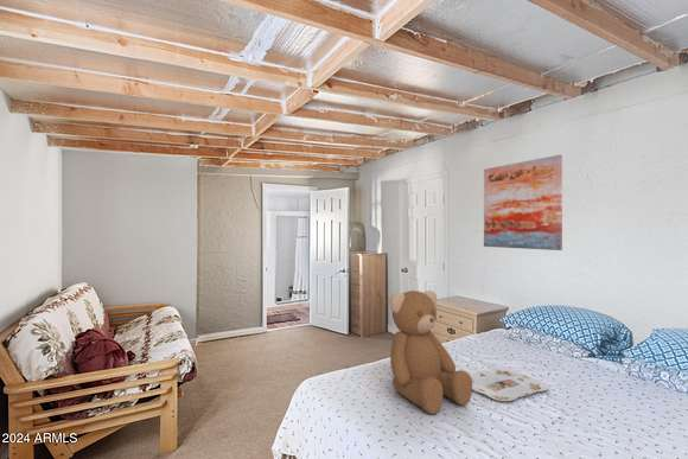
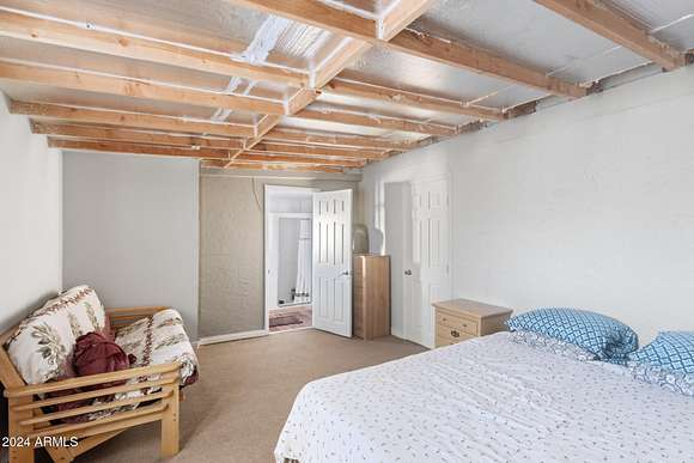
- serving tray [469,366,549,402]
- teddy bear [388,289,473,415]
- wall art [483,153,563,251]
